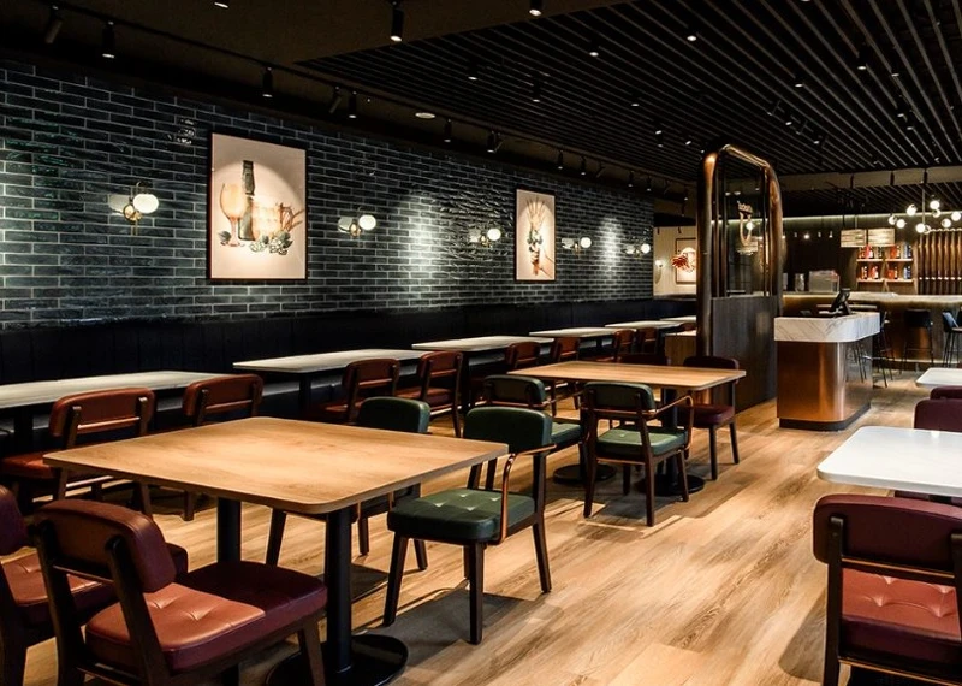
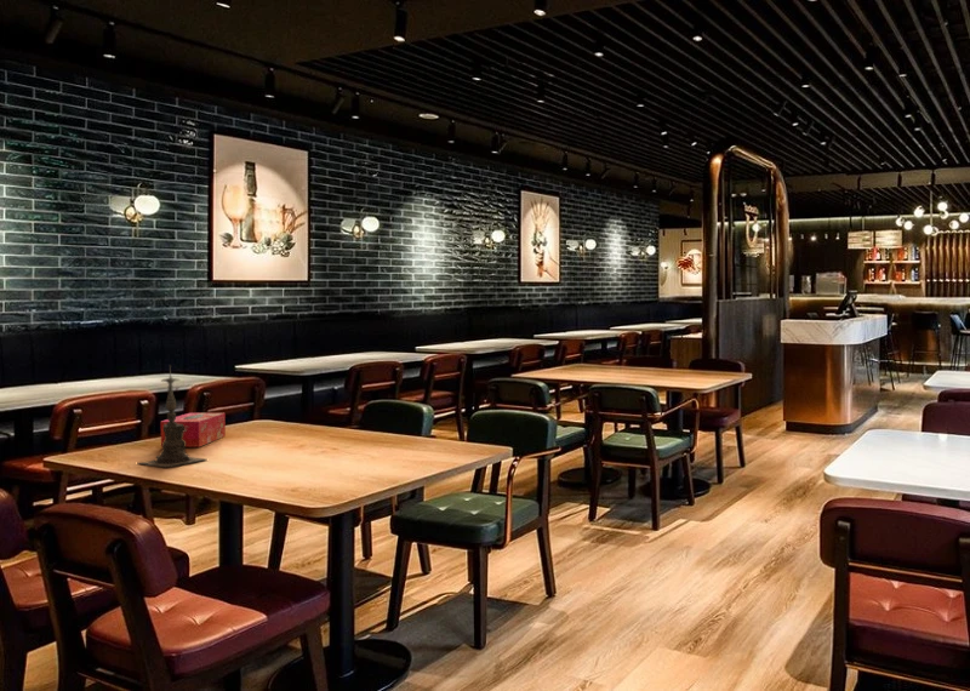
+ tissue box [160,412,227,449]
+ candle holder [138,364,206,468]
